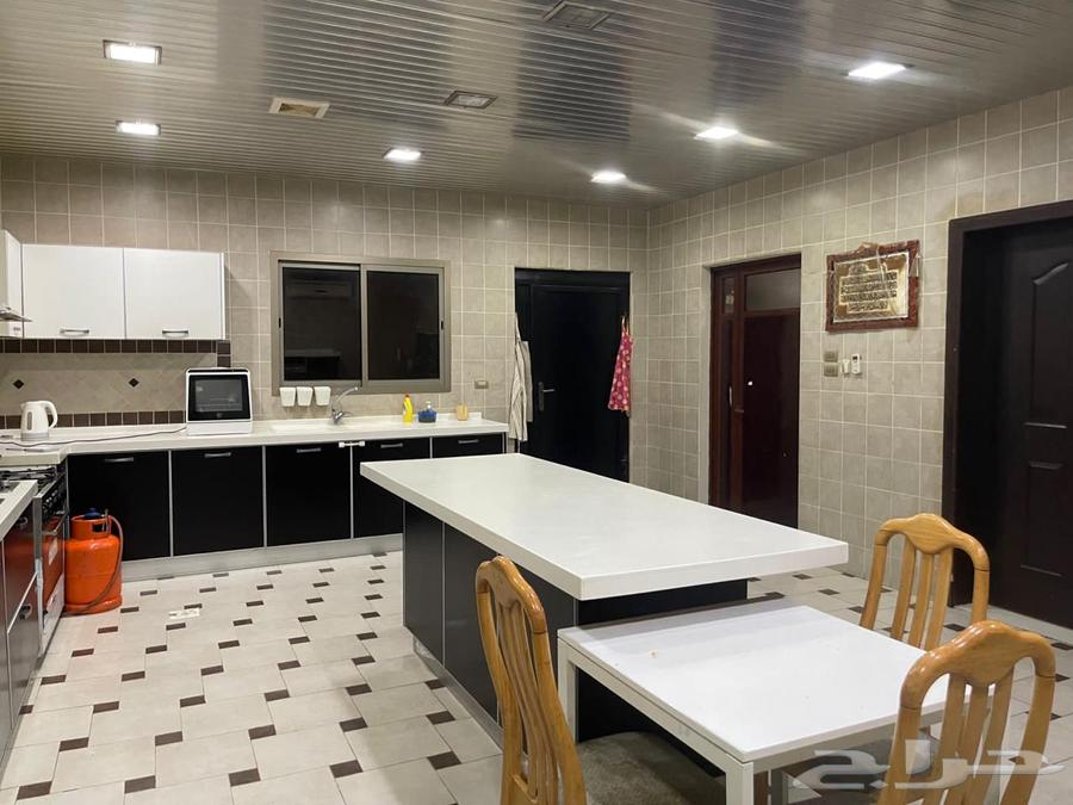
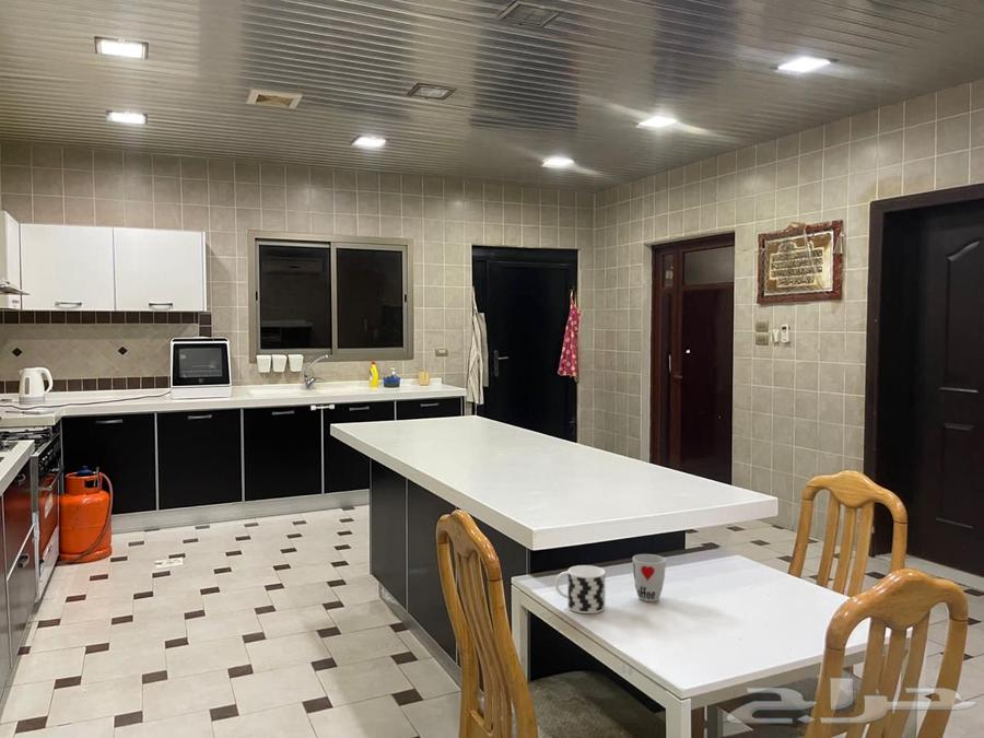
+ cup [632,553,667,602]
+ cup [554,564,606,614]
